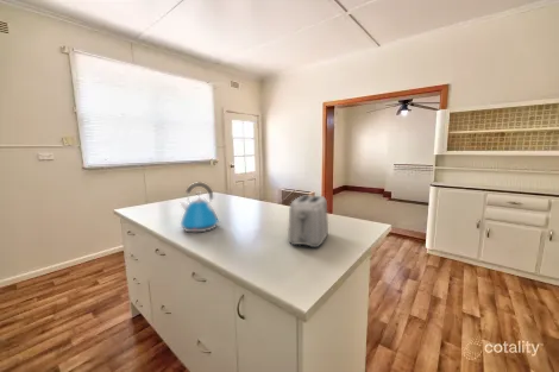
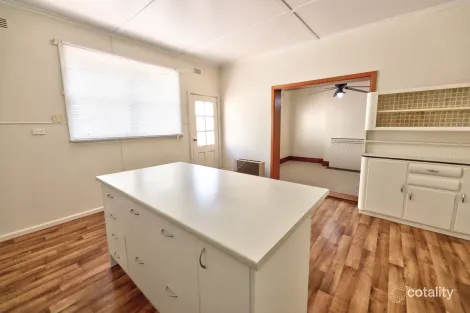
- kettle [180,182,222,233]
- toaster [287,195,329,248]
